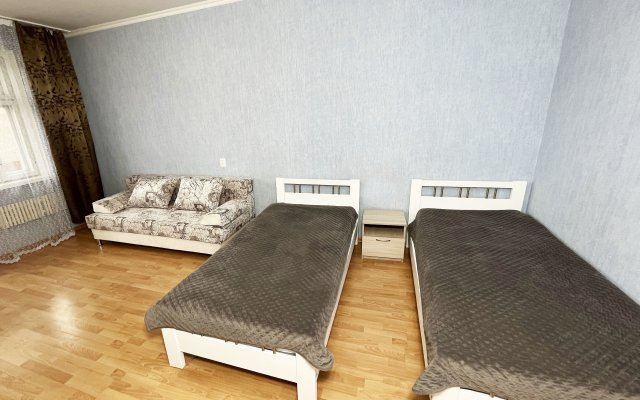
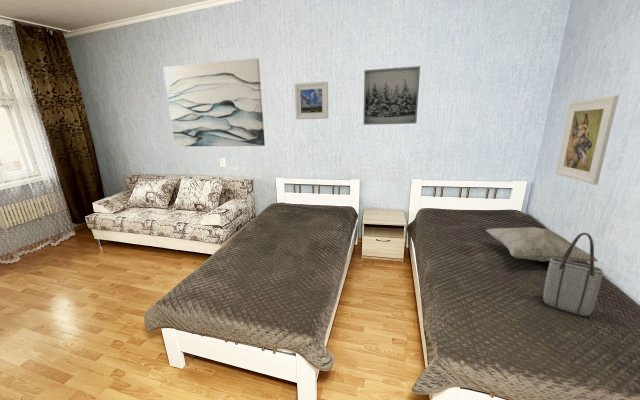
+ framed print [293,81,329,120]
+ wall art [162,57,266,147]
+ wall art [362,65,421,126]
+ tote bag [542,232,604,317]
+ decorative pillow [485,226,599,263]
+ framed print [555,94,620,186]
